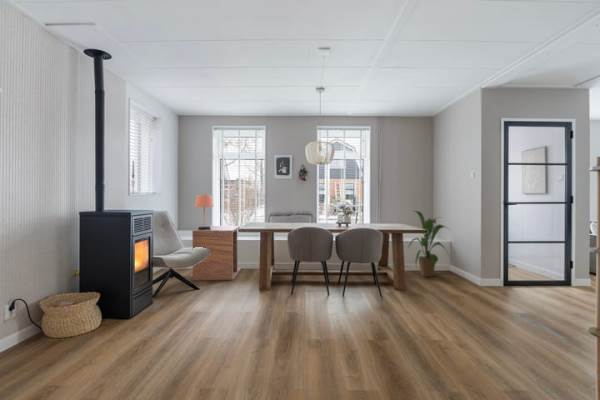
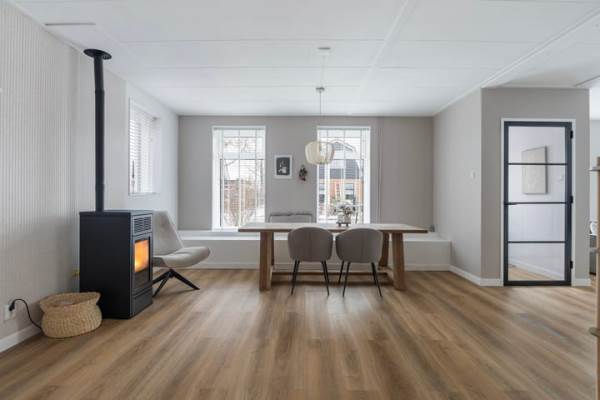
- house plant [407,210,453,278]
- table lamp [194,191,215,230]
- side table [191,225,242,281]
